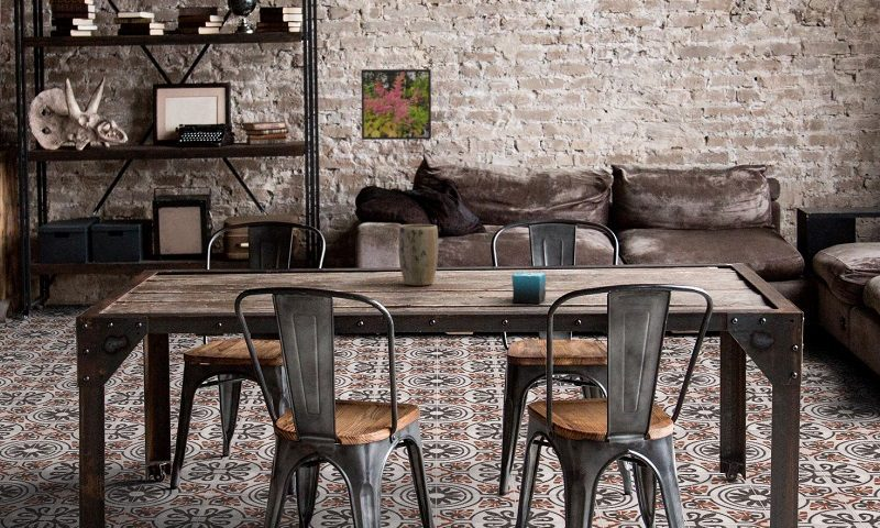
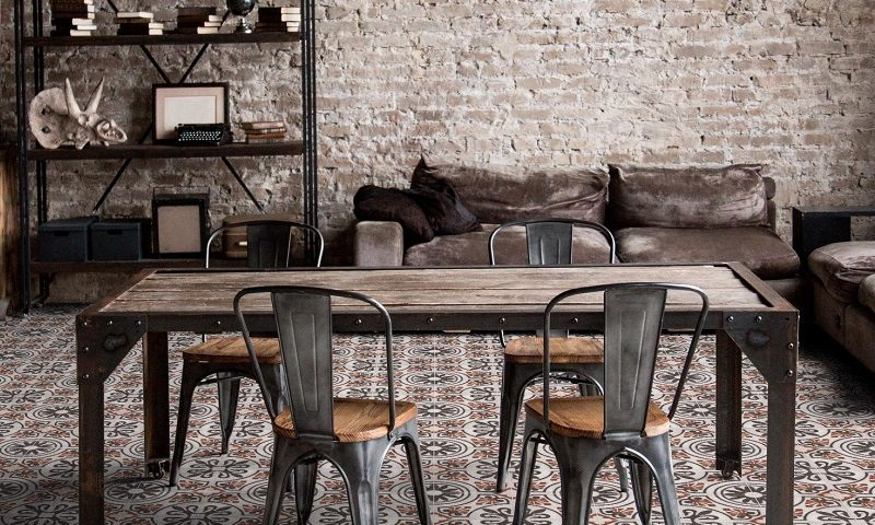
- plant pot [397,223,439,286]
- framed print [360,68,432,141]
- candle [510,261,547,305]
